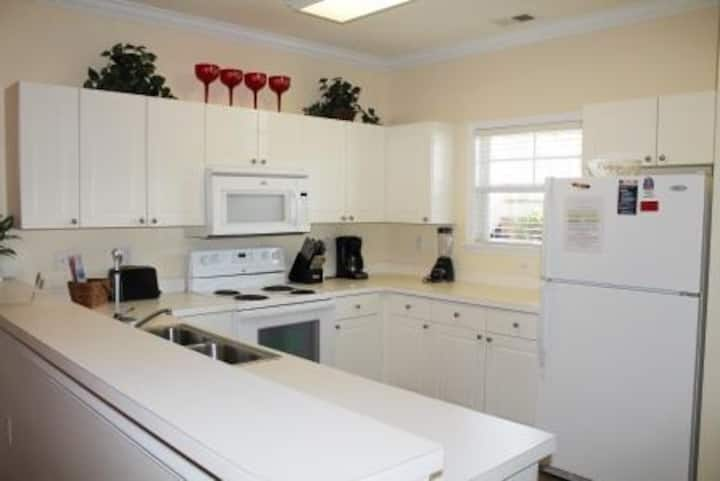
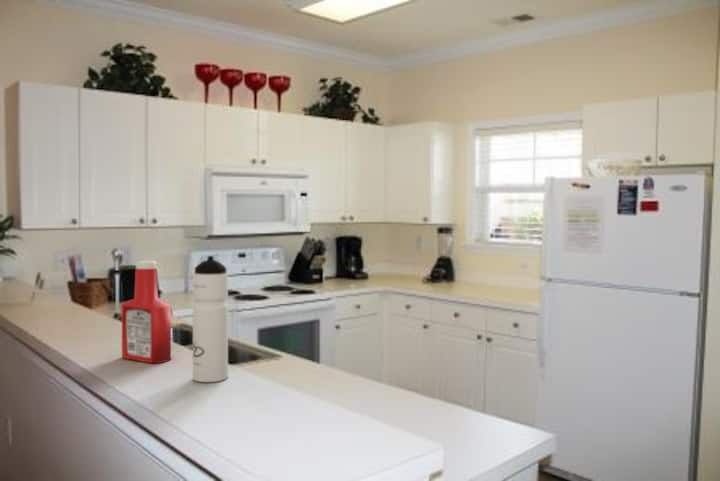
+ water bottle [192,255,229,383]
+ soap bottle [121,260,172,364]
